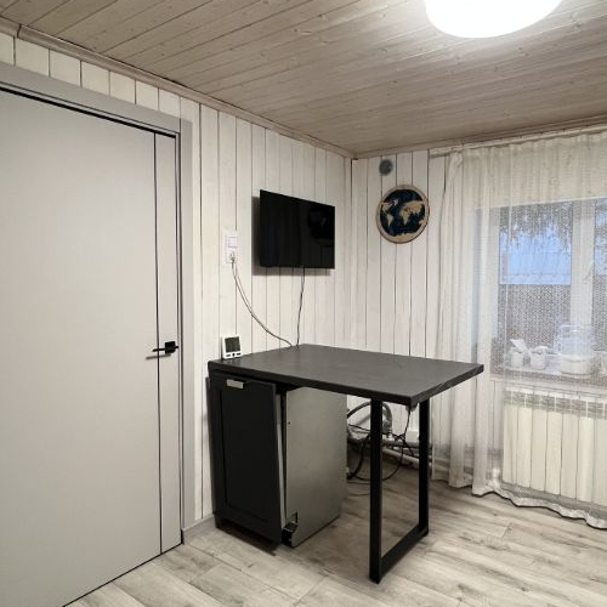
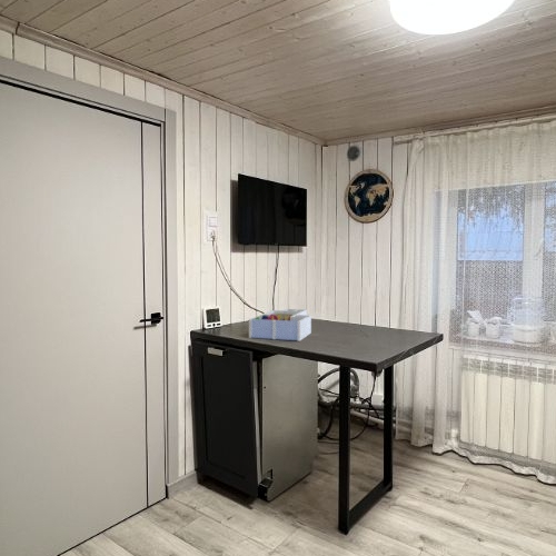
+ desk organizer [248,308,312,342]
